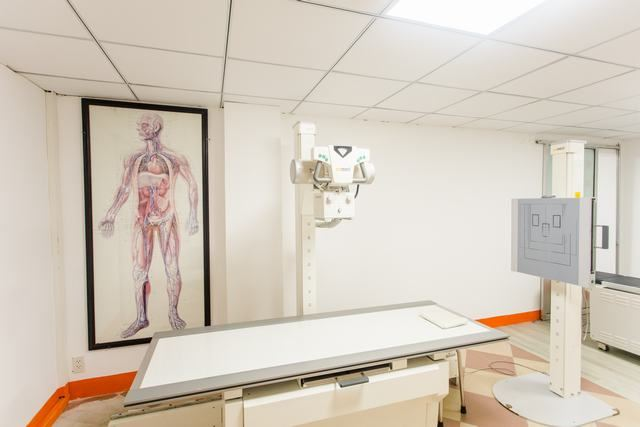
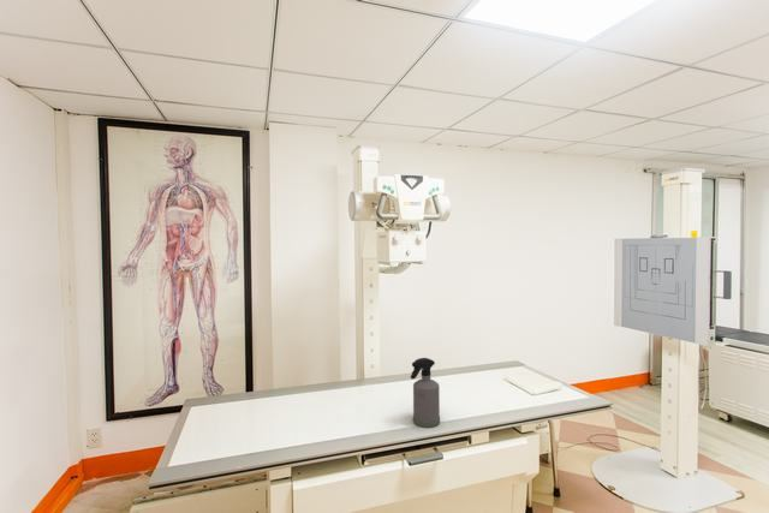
+ spray bottle [410,357,441,429]
